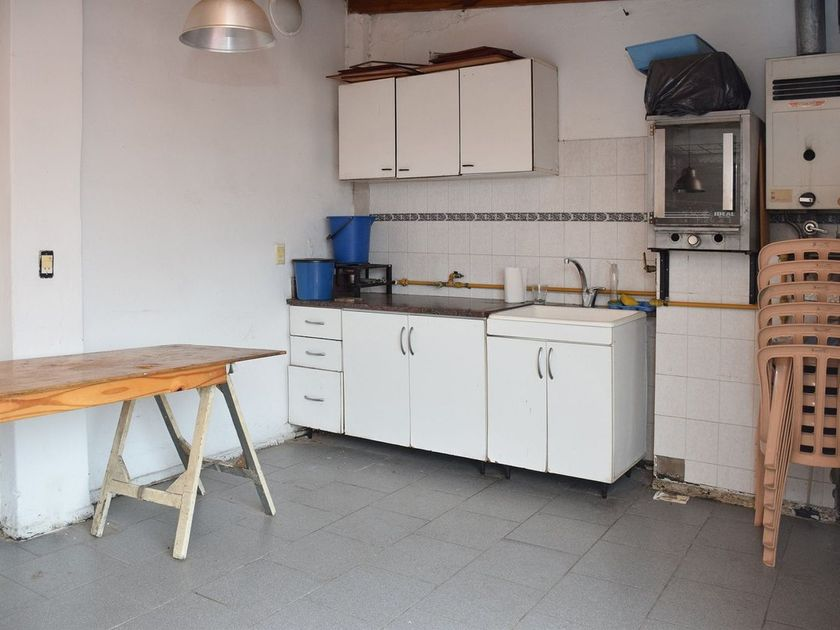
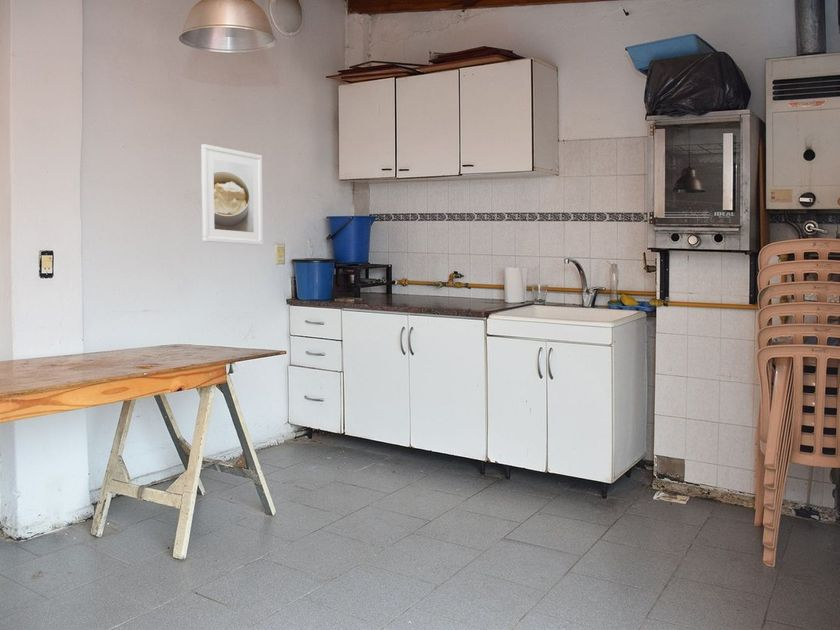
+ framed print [200,143,264,246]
